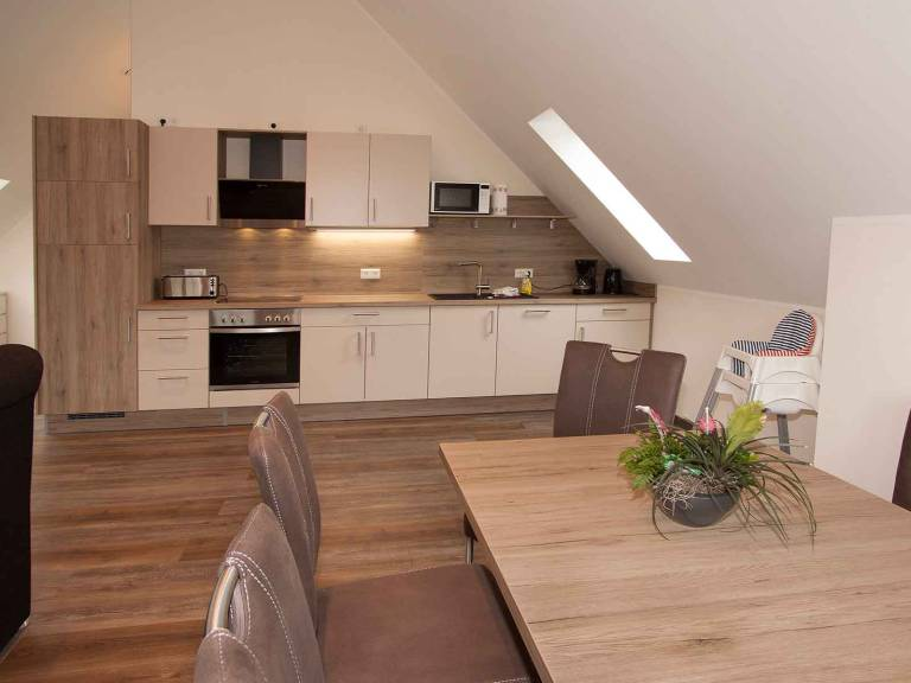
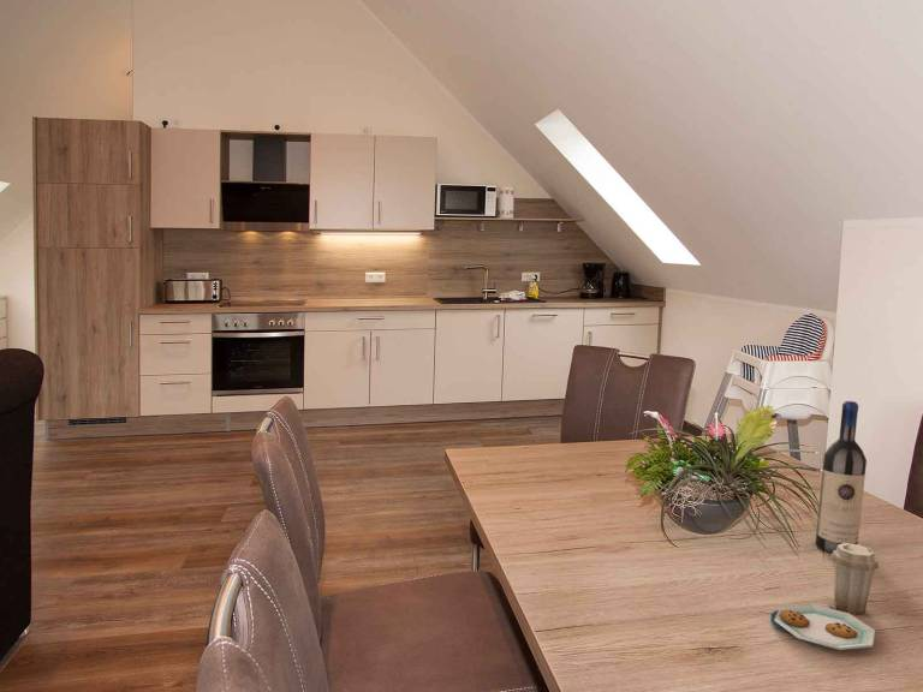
+ wine bottle [815,400,868,554]
+ plate [770,543,880,651]
